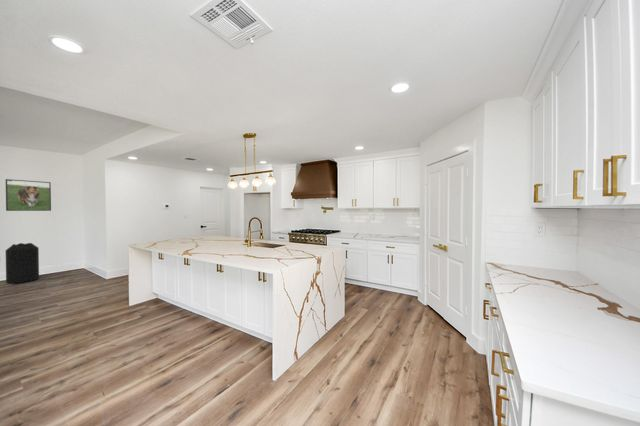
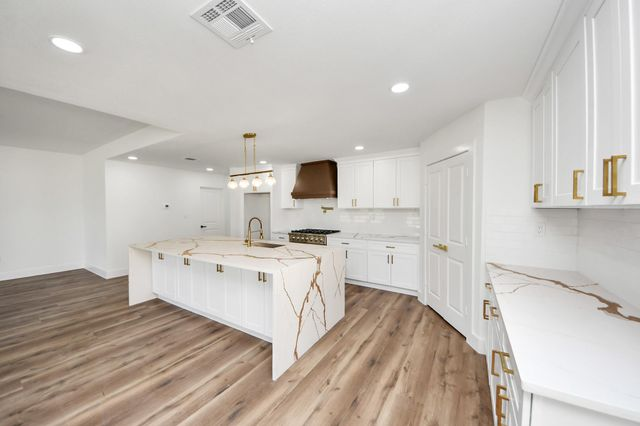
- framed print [5,178,52,212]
- trash can [5,242,40,285]
